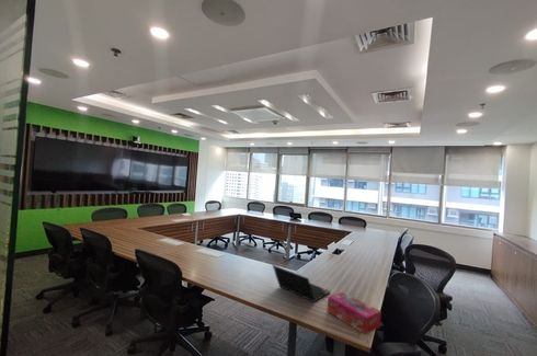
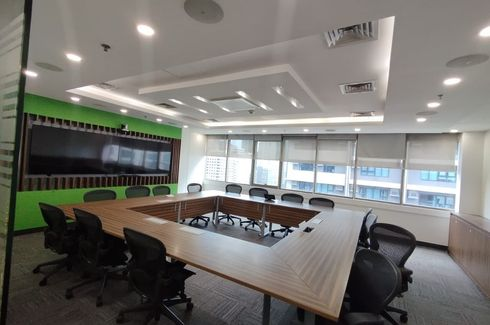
- tissue box [327,291,382,335]
- laptop computer [272,264,332,303]
